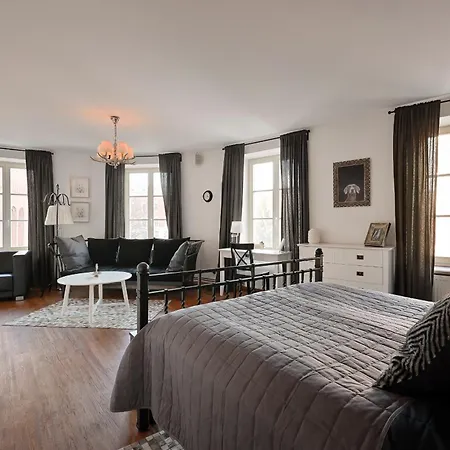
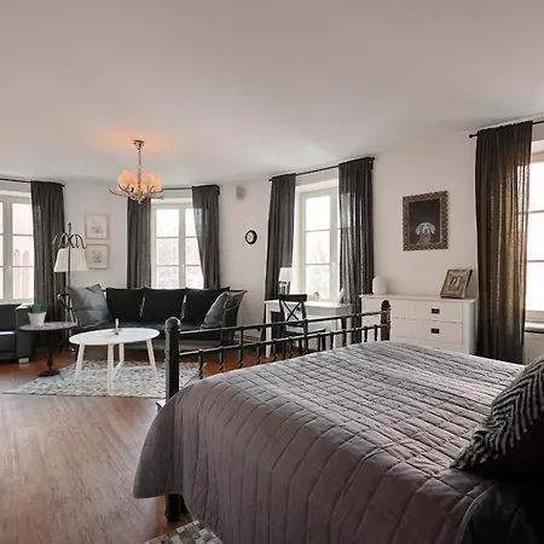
+ potted plant [21,301,53,326]
+ side table [16,320,81,378]
